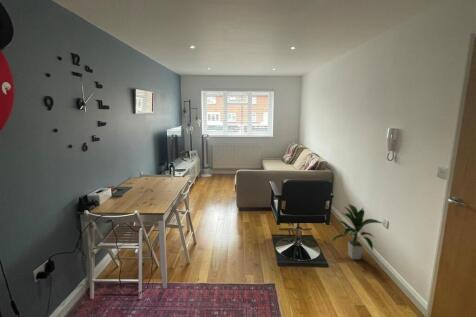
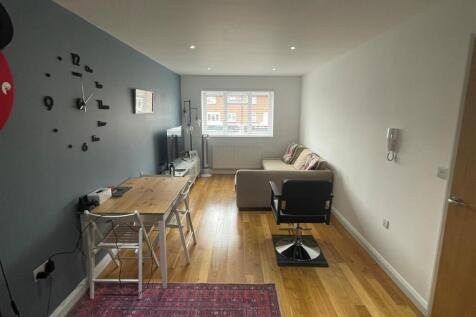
- indoor plant [330,203,386,260]
